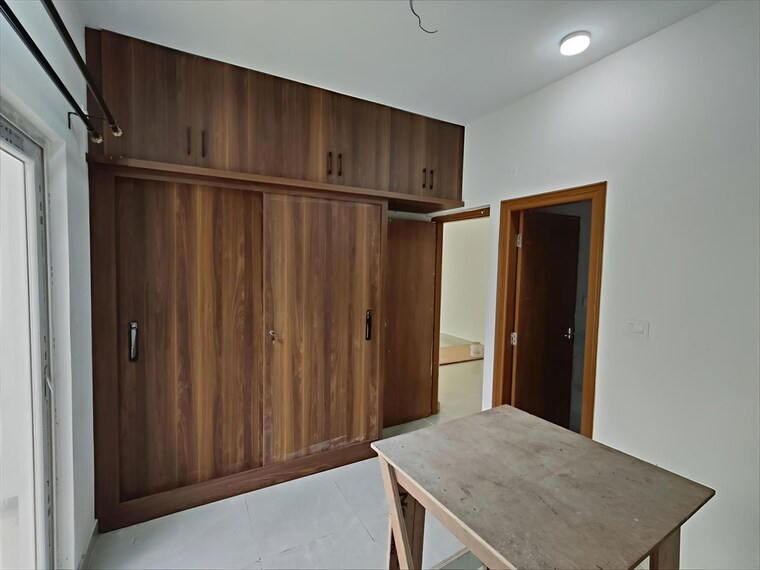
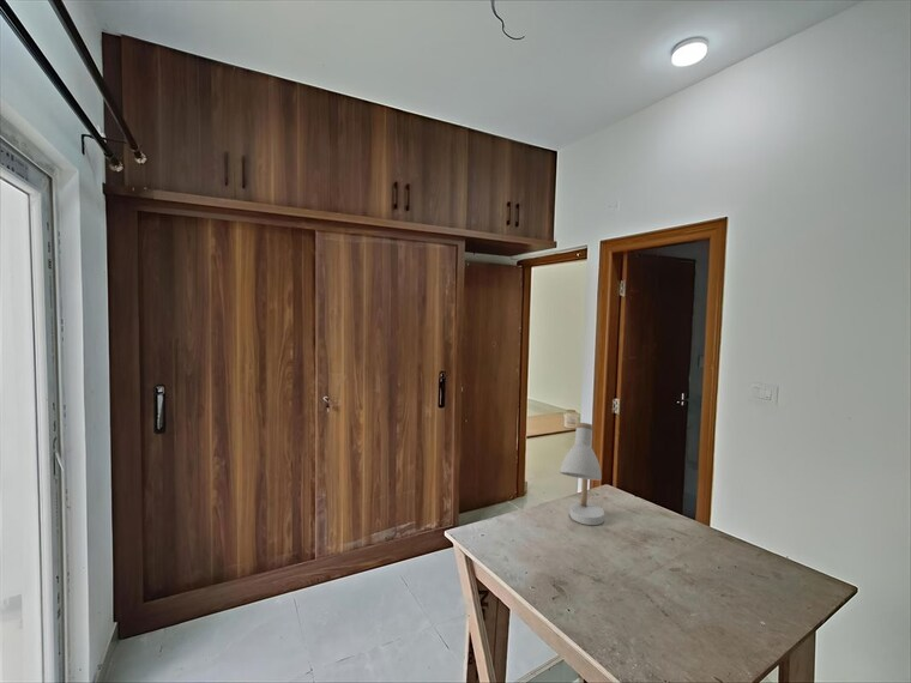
+ desk lamp [559,422,605,526]
